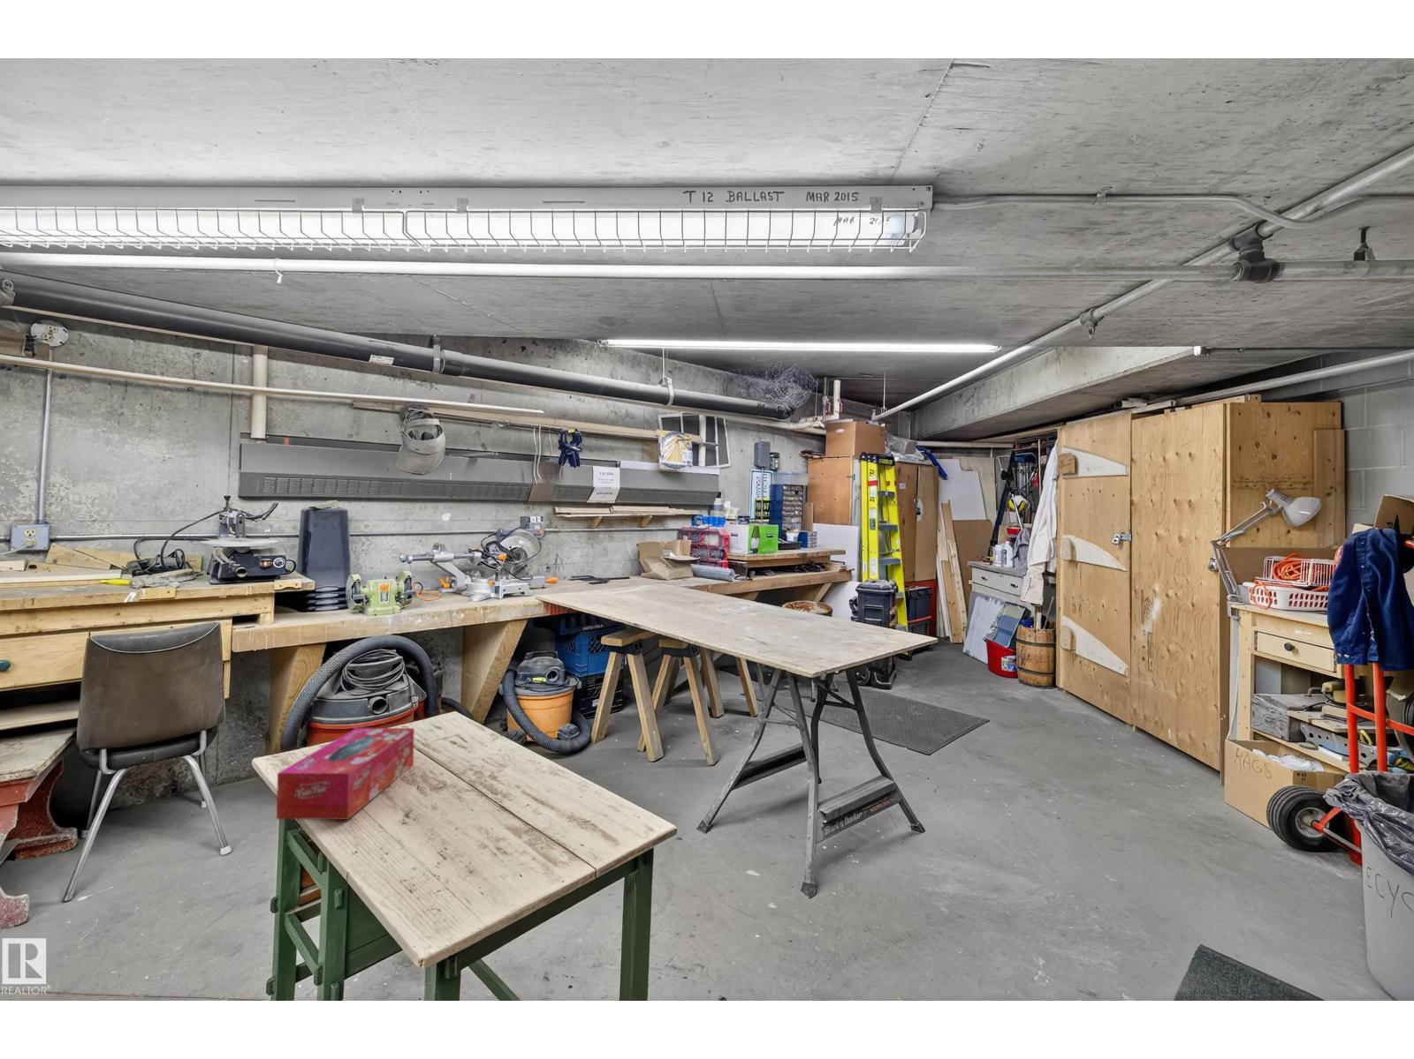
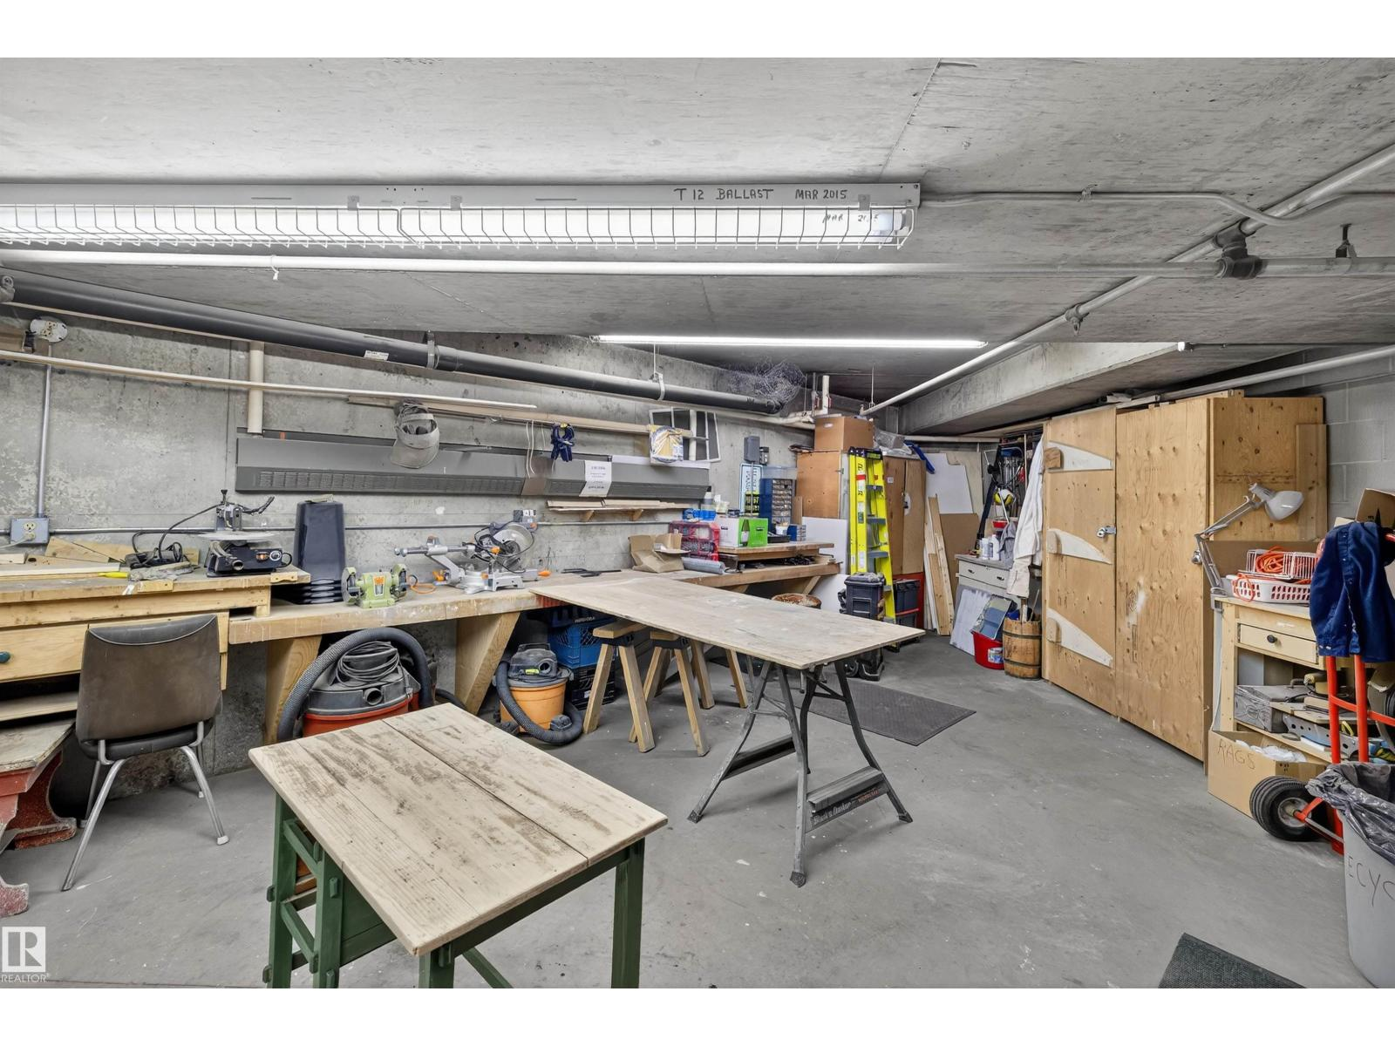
- tissue box [276,728,415,821]
